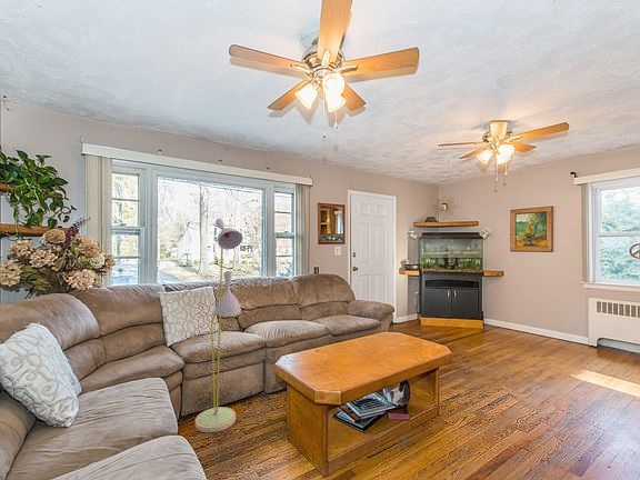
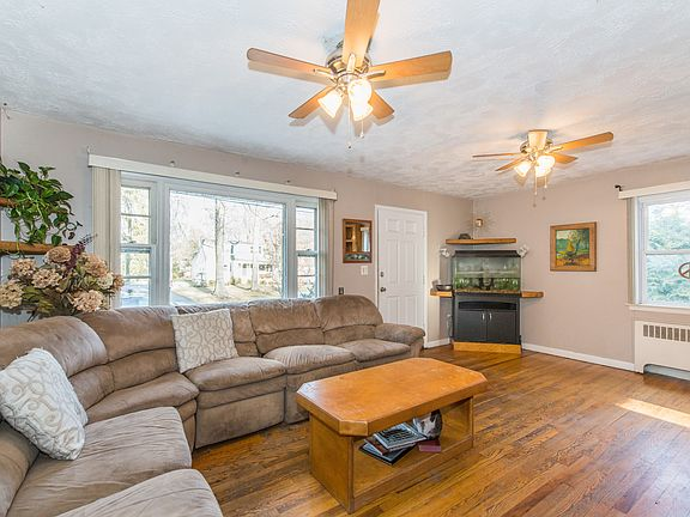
- floor lamp [194,218,244,433]
